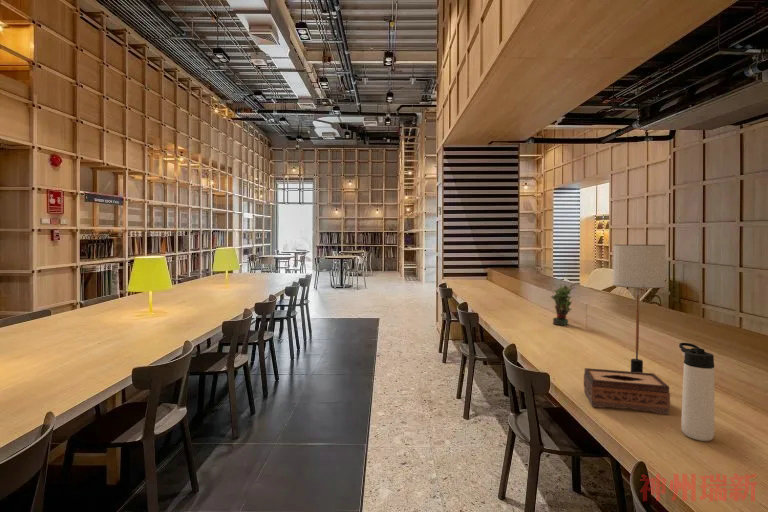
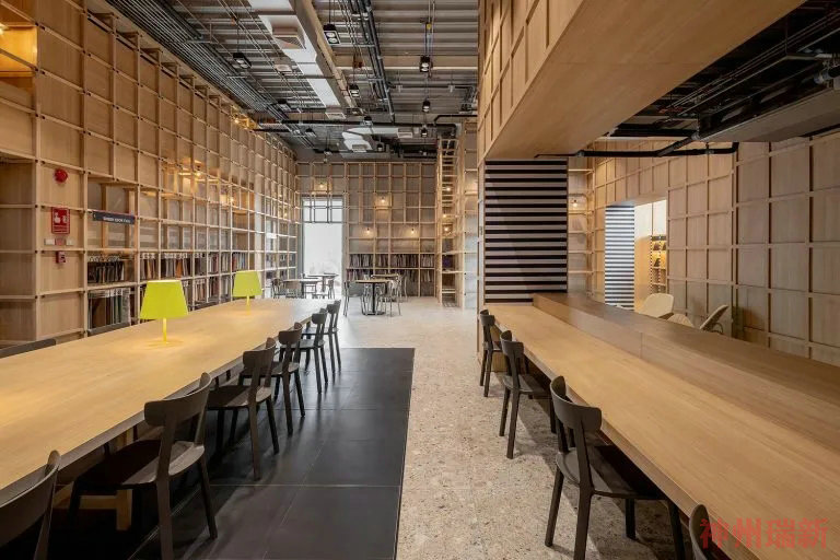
- table lamp [612,244,666,373]
- thermos bottle [678,342,715,442]
- potted plant [549,282,580,326]
- tissue box [583,367,671,415]
